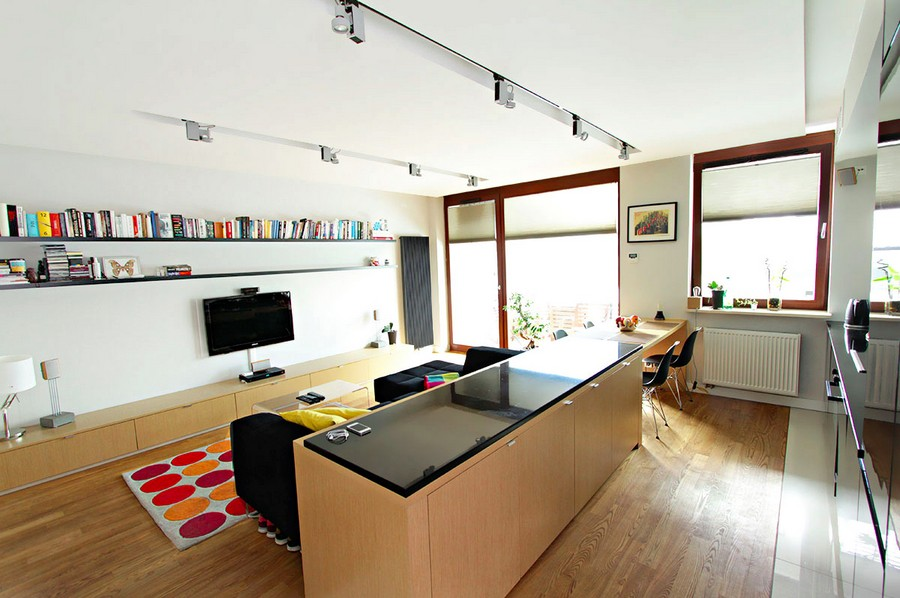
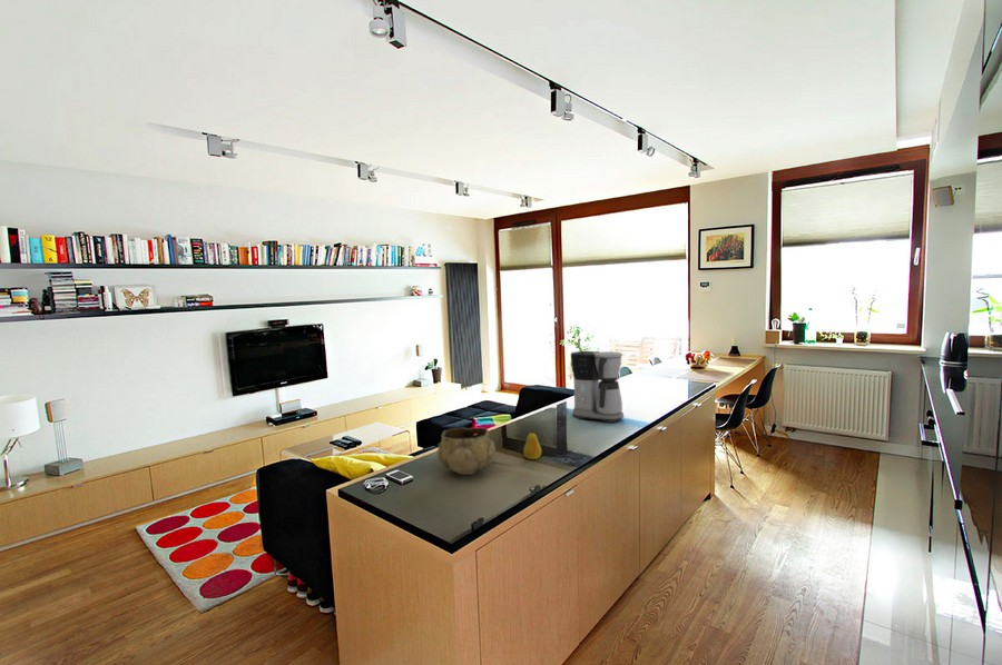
+ decorative bowl [436,426,497,476]
+ coffee maker [570,350,625,424]
+ fruit [522,429,542,460]
